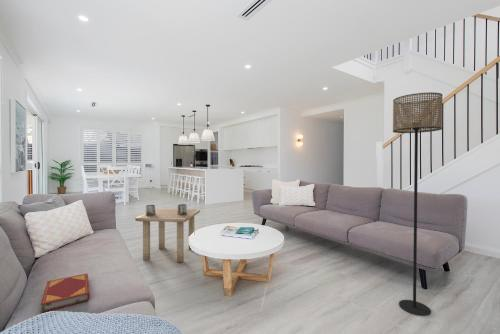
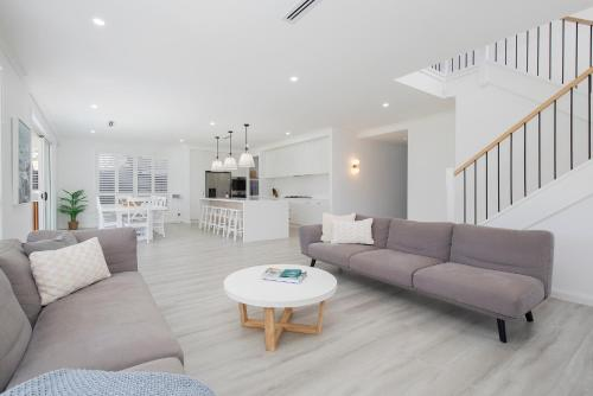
- floor lamp [392,91,444,317]
- hardback book [40,273,91,313]
- side table [134,203,201,263]
